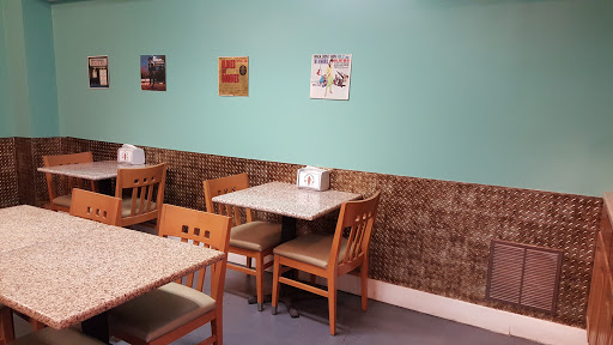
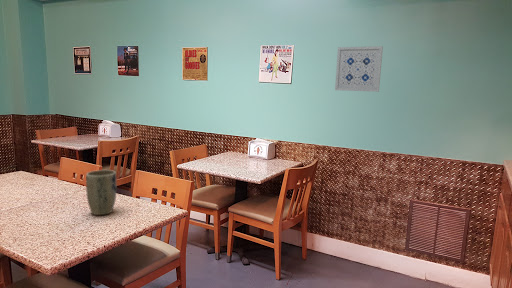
+ wall art [334,45,384,93]
+ plant pot [85,169,118,216]
